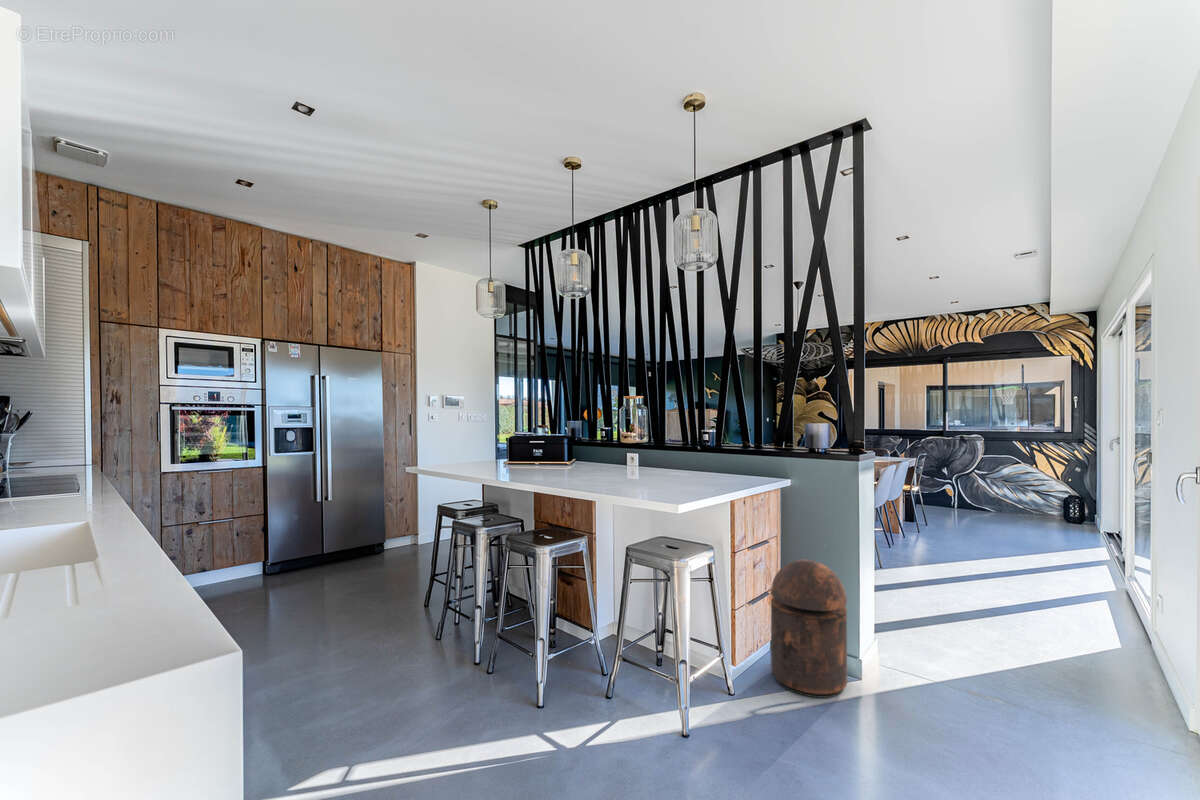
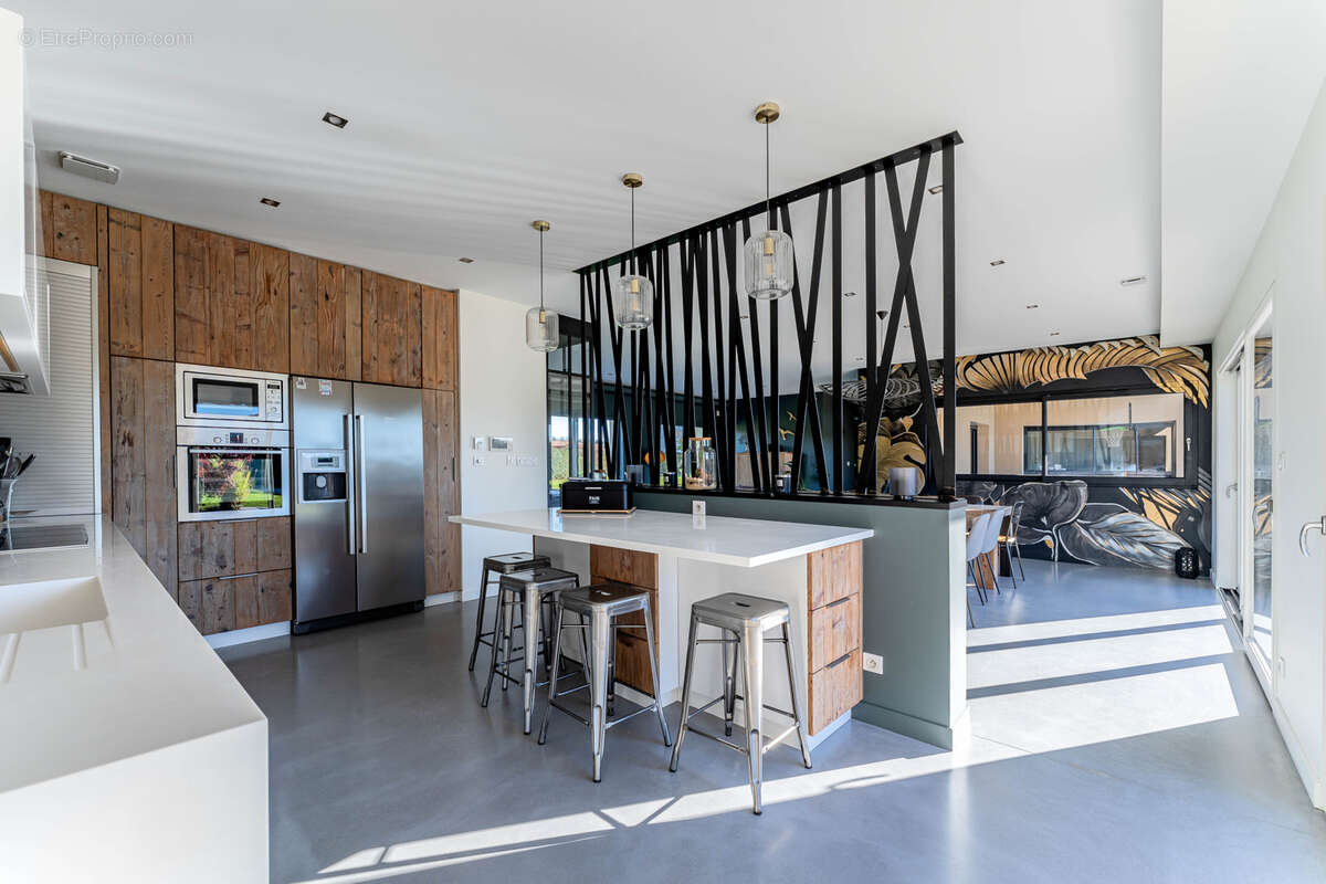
- trash can [770,559,848,699]
